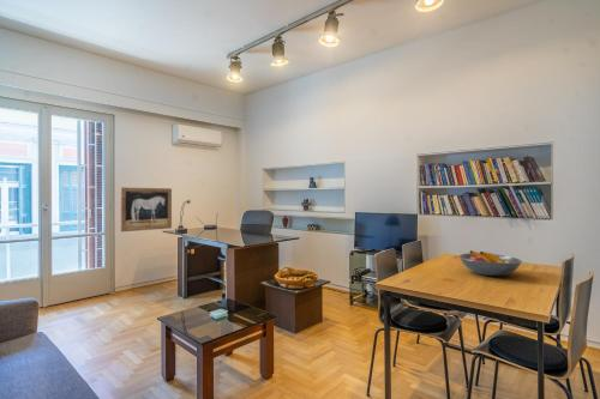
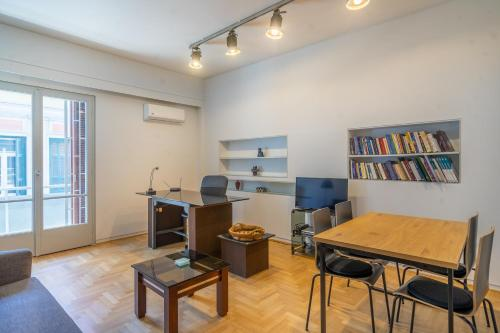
- fruit bowl [458,249,523,277]
- wall art [120,186,173,232]
